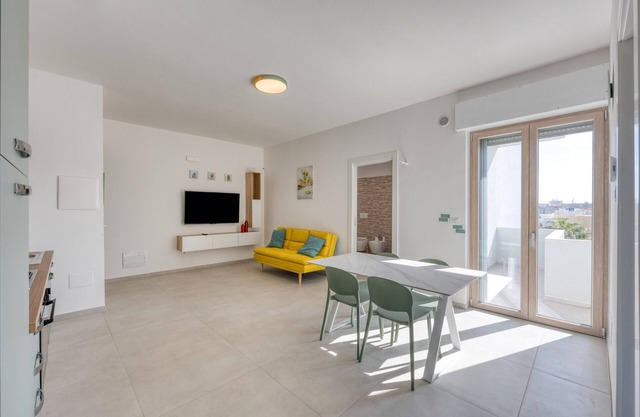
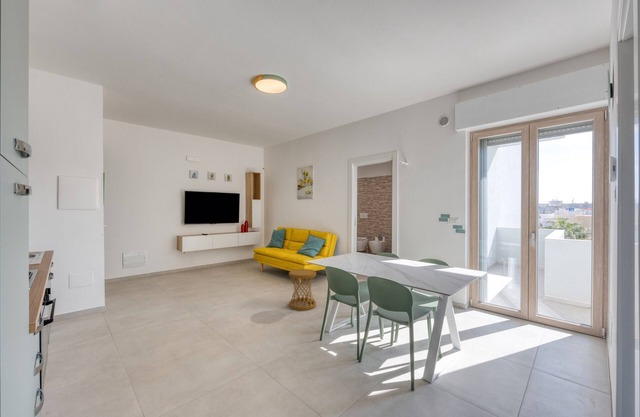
+ side table [288,268,317,311]
